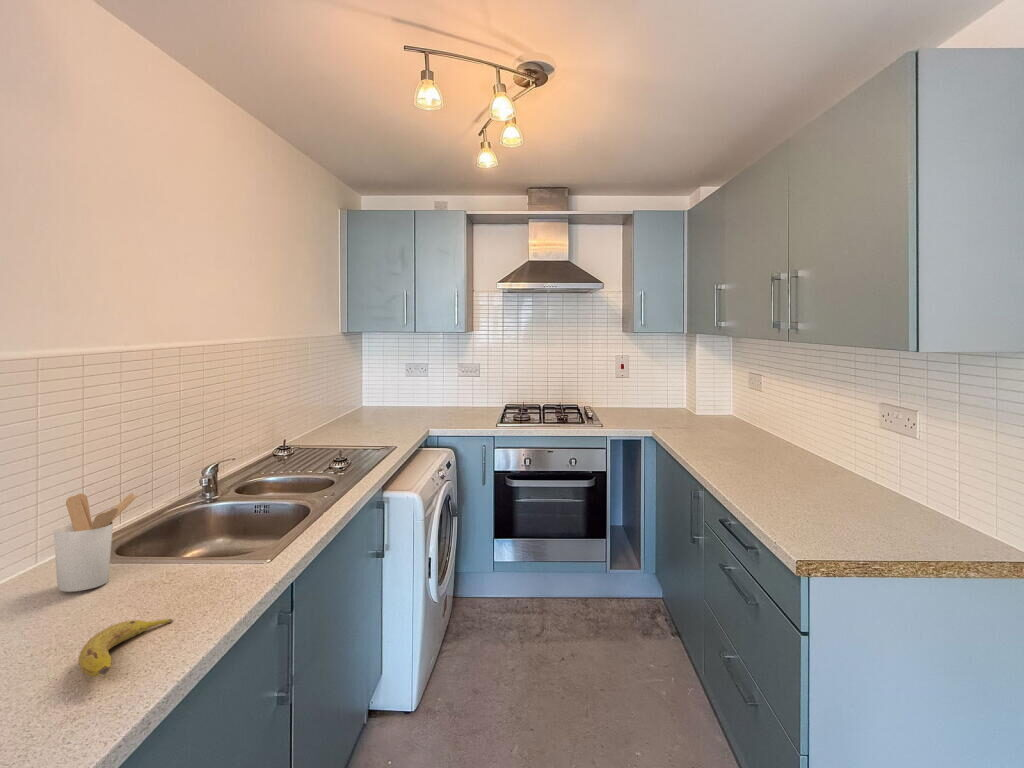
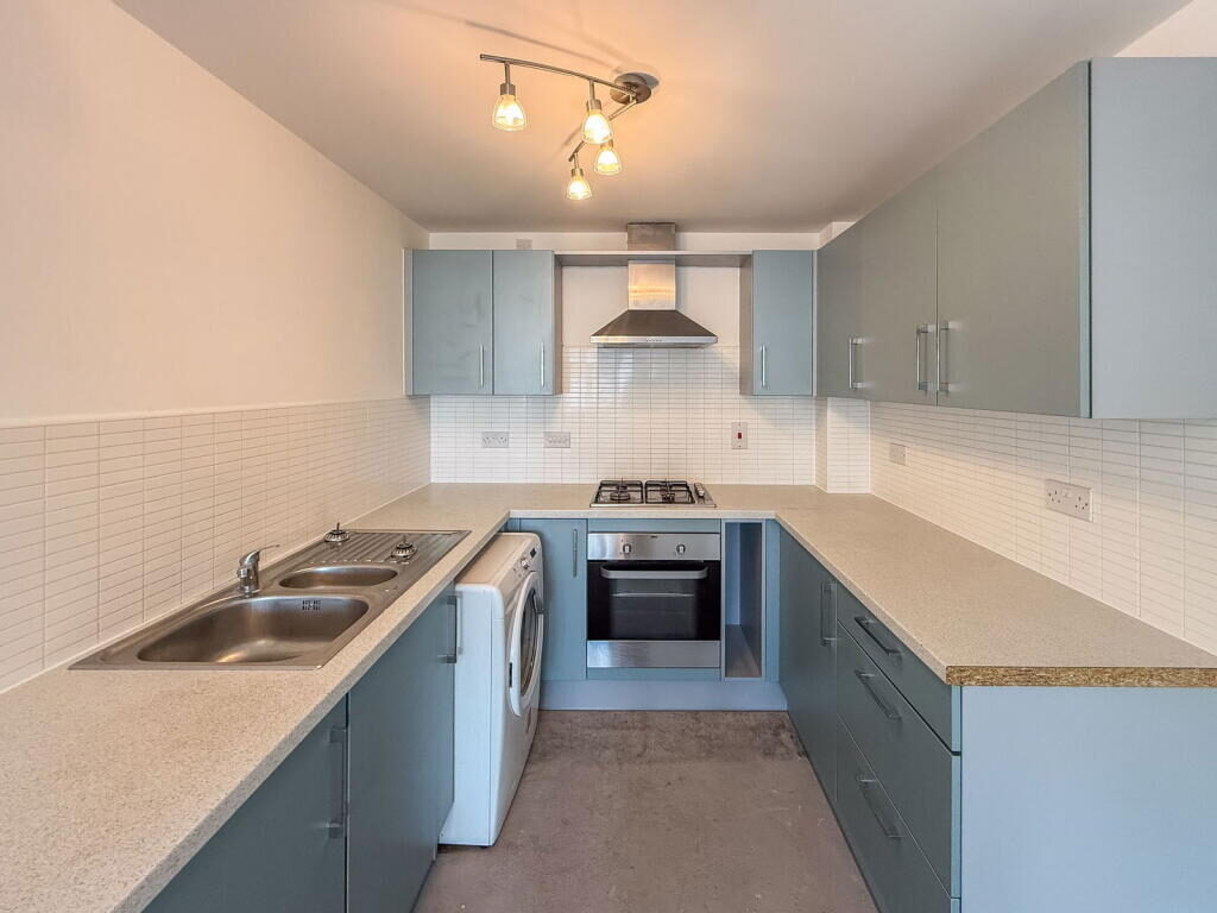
- utensil holder [53,492,138,593]
- fruit [77,618,175,678]
